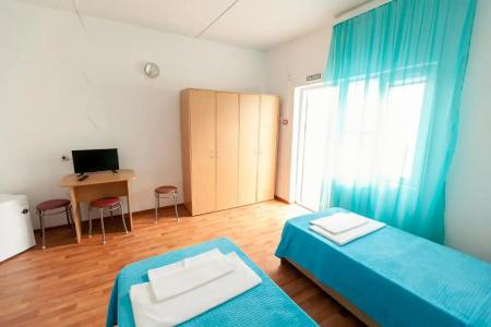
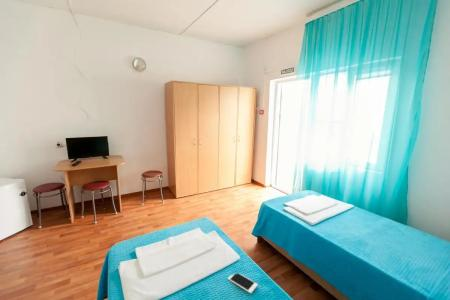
+ cell phone [227,272,259,294]
